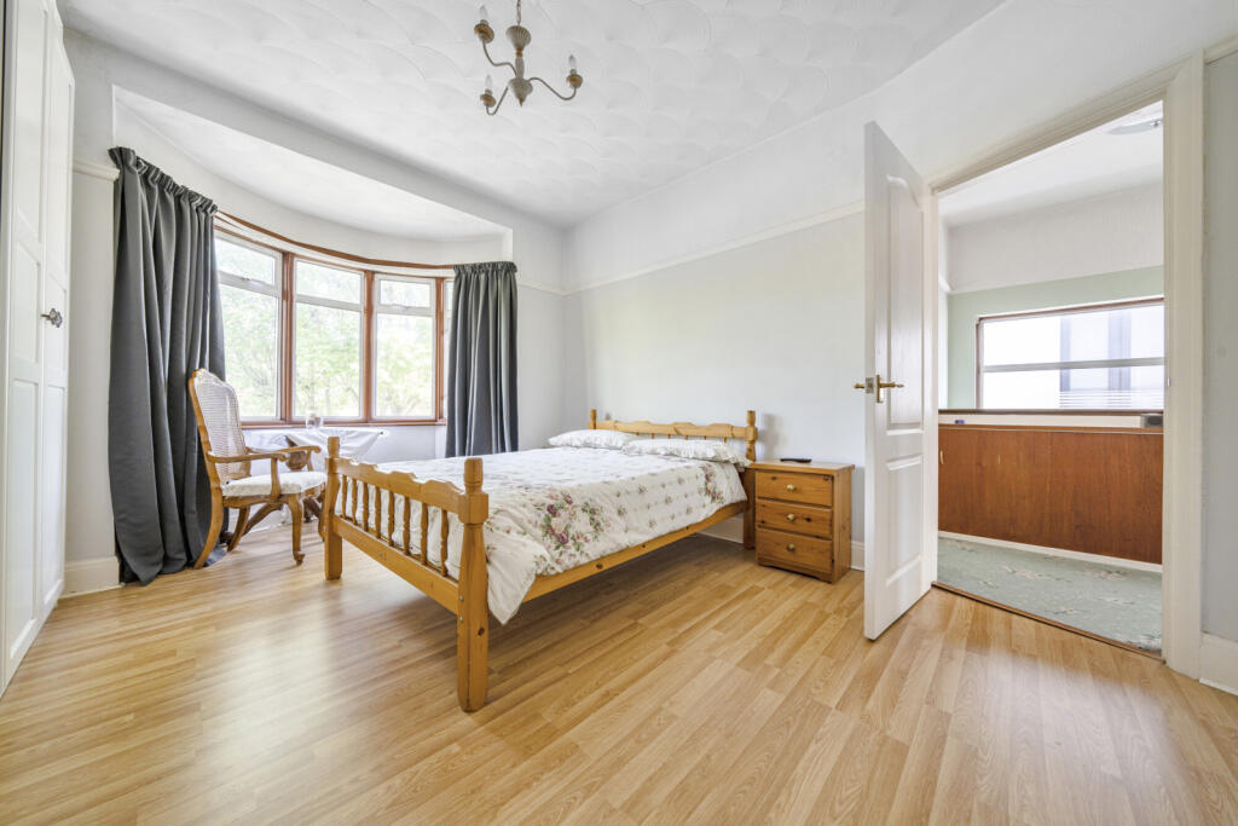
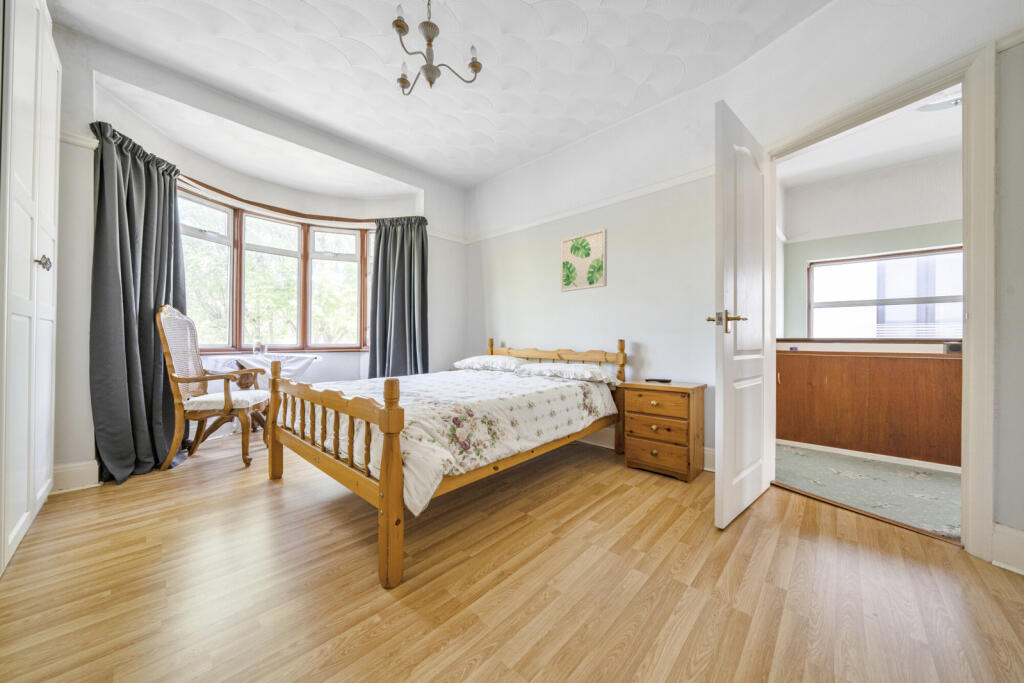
+ wall art [560,228,608,293]
